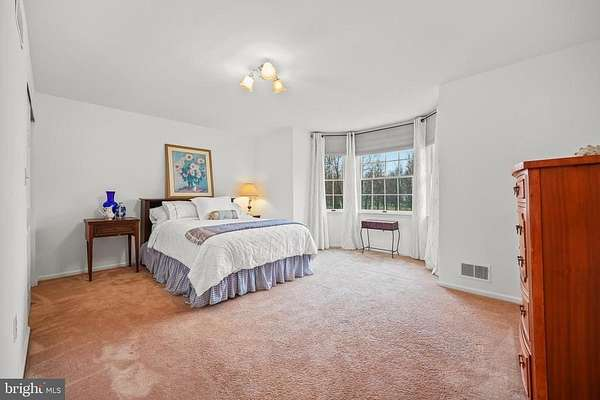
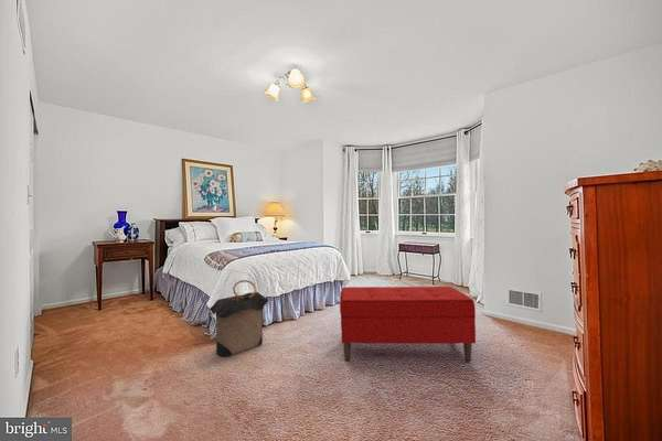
+ bench [339,286,477,363]
+ laundry hamper [207,279,269,358]
